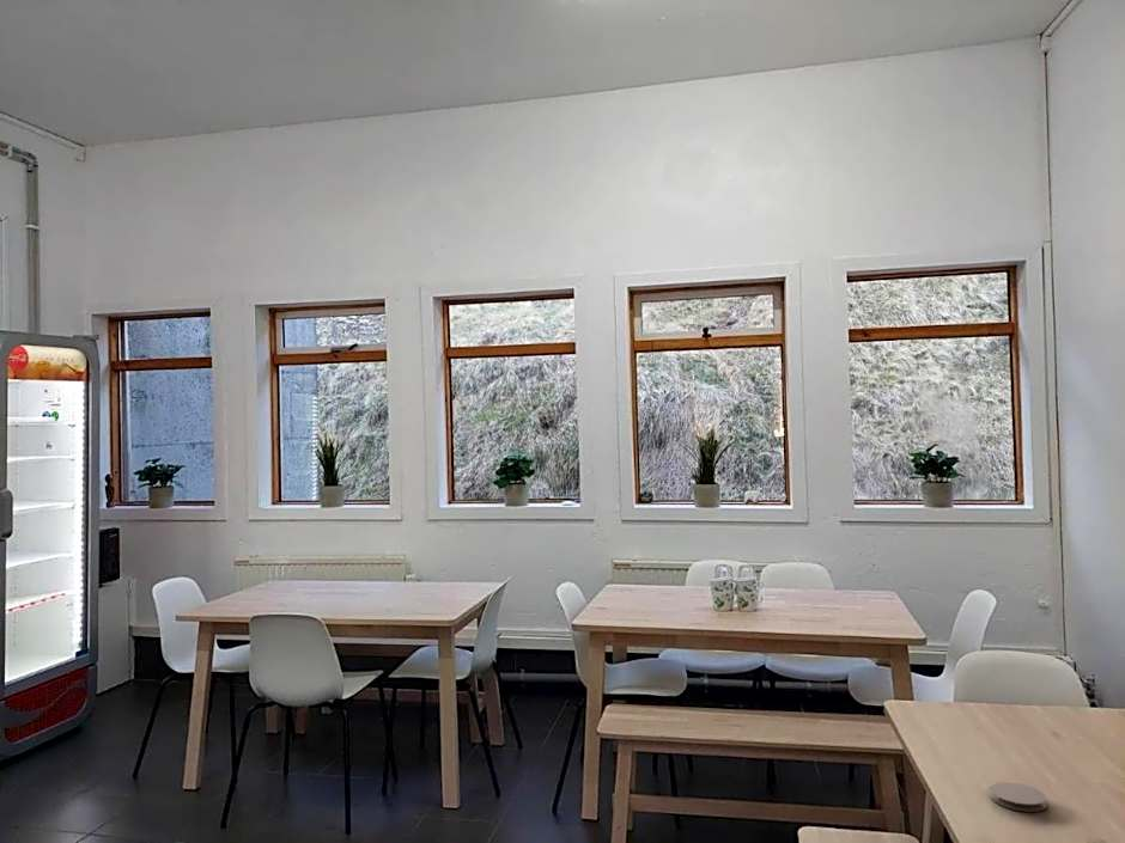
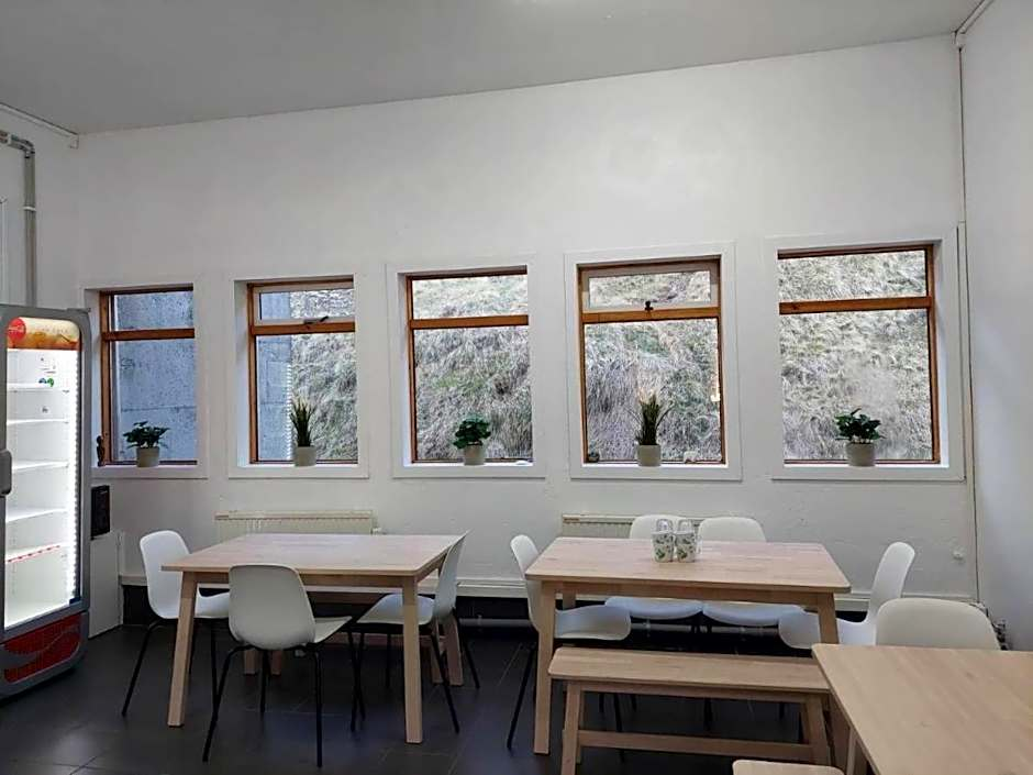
- coaster [989,781,1048,813]
